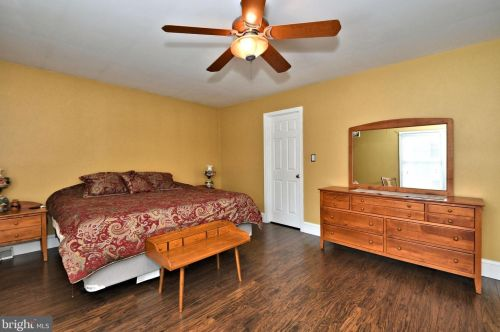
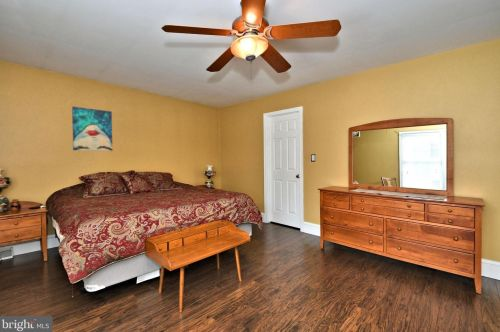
+ wall art [71,106,113,152]
